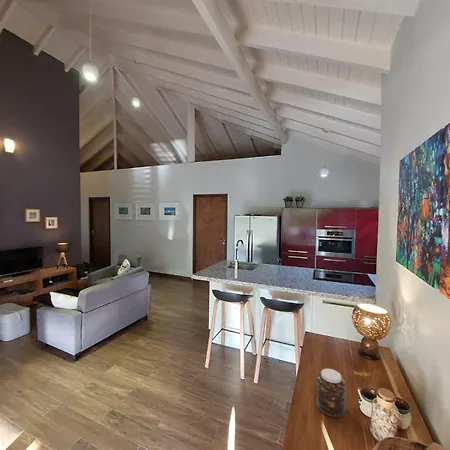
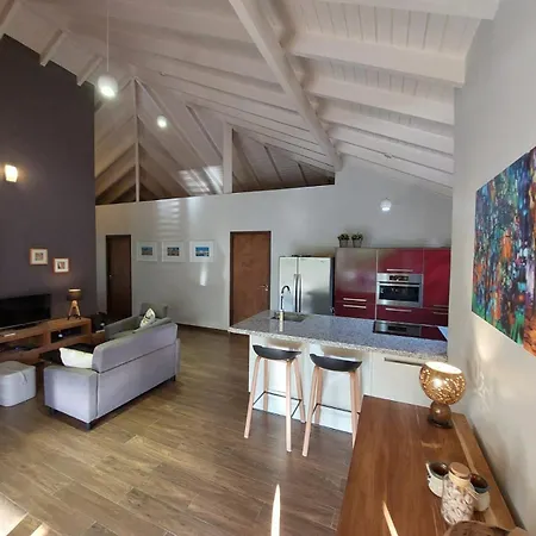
- jar [316,368,346,418]
